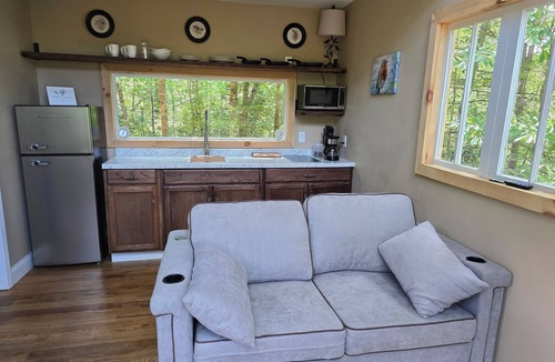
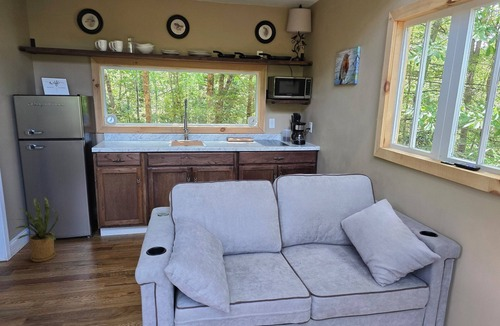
+ house plant [11,196,59,263]
